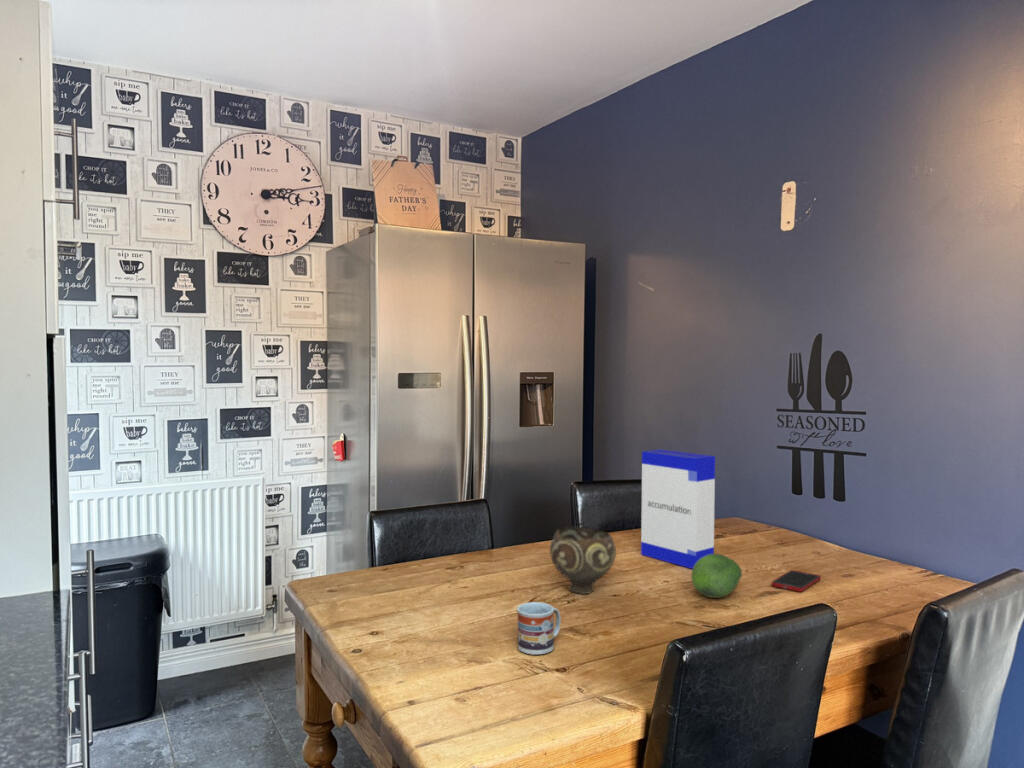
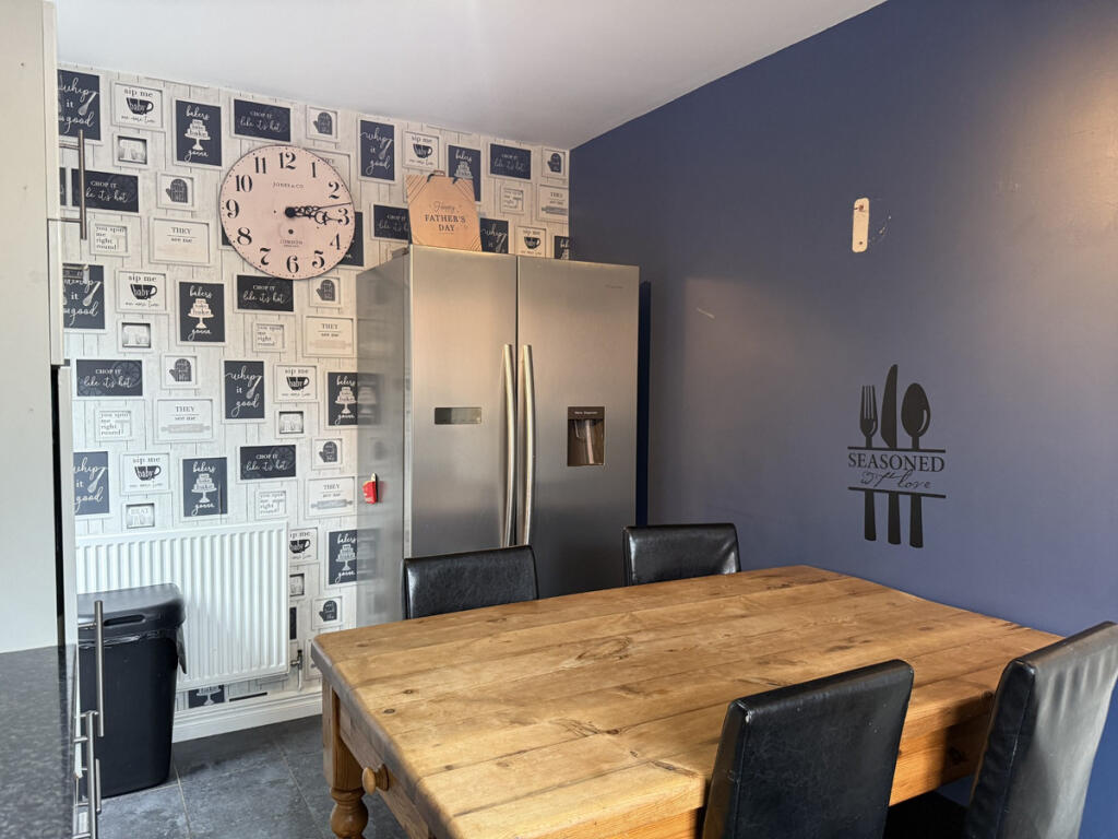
- cell phone [771,569,822,593]
- fruit [691,553,743,599]
- cereal box [640,449,716,570]
- bowl [549,525,617,595]
- cup [516,601,562,656]
